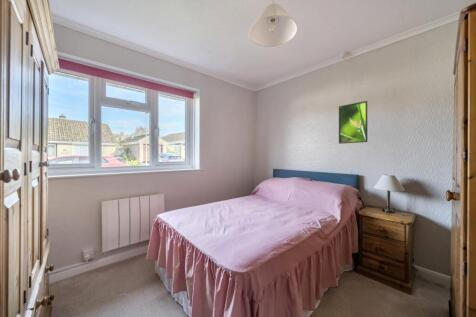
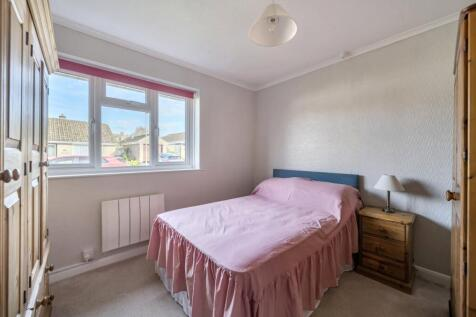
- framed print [338,100,368,145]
